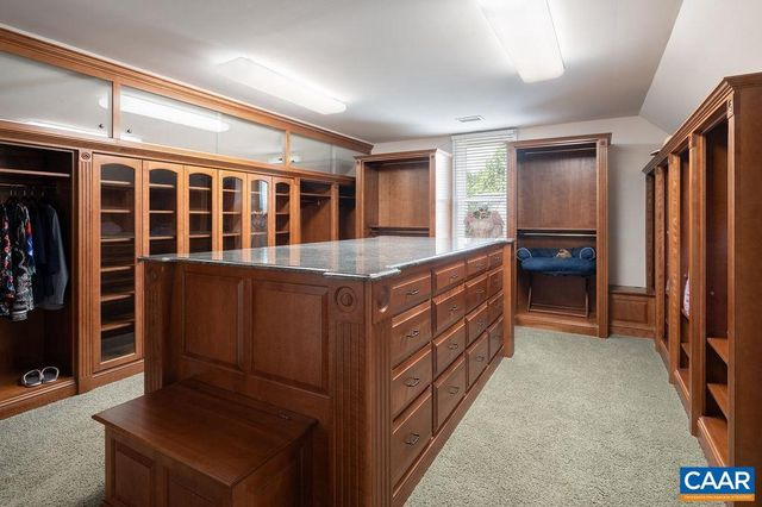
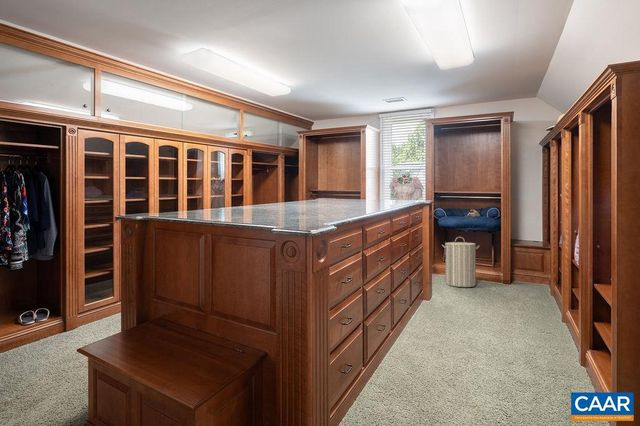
+ laundry hamper [441,236,480,288]
